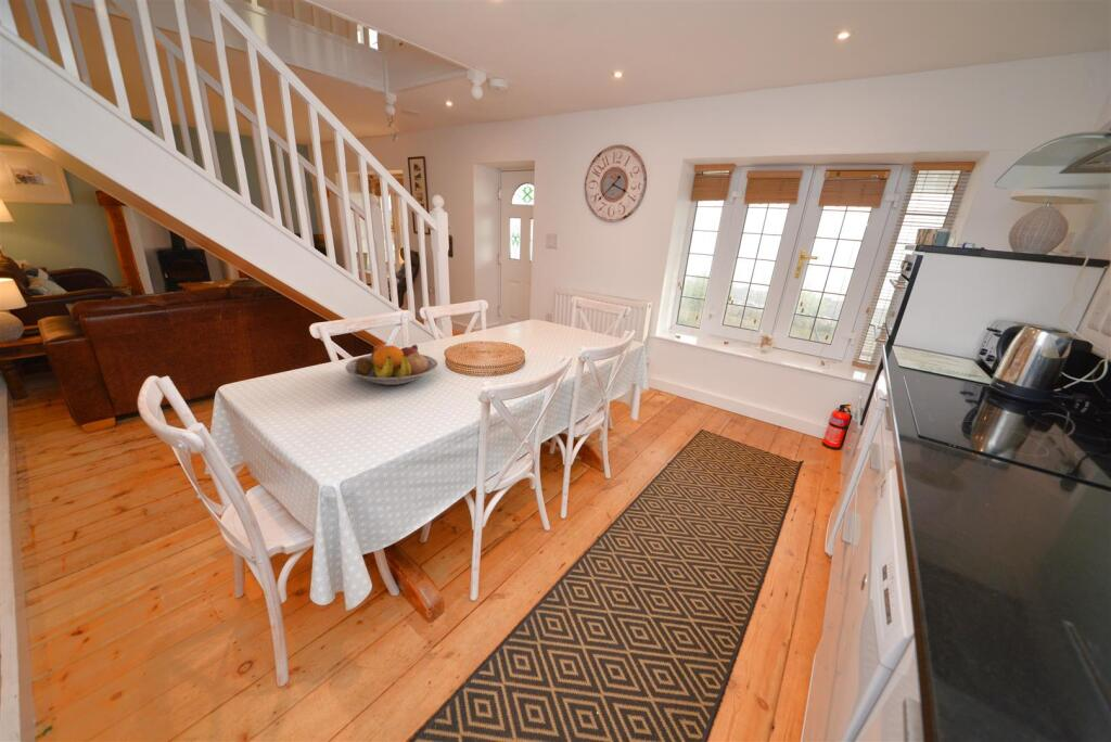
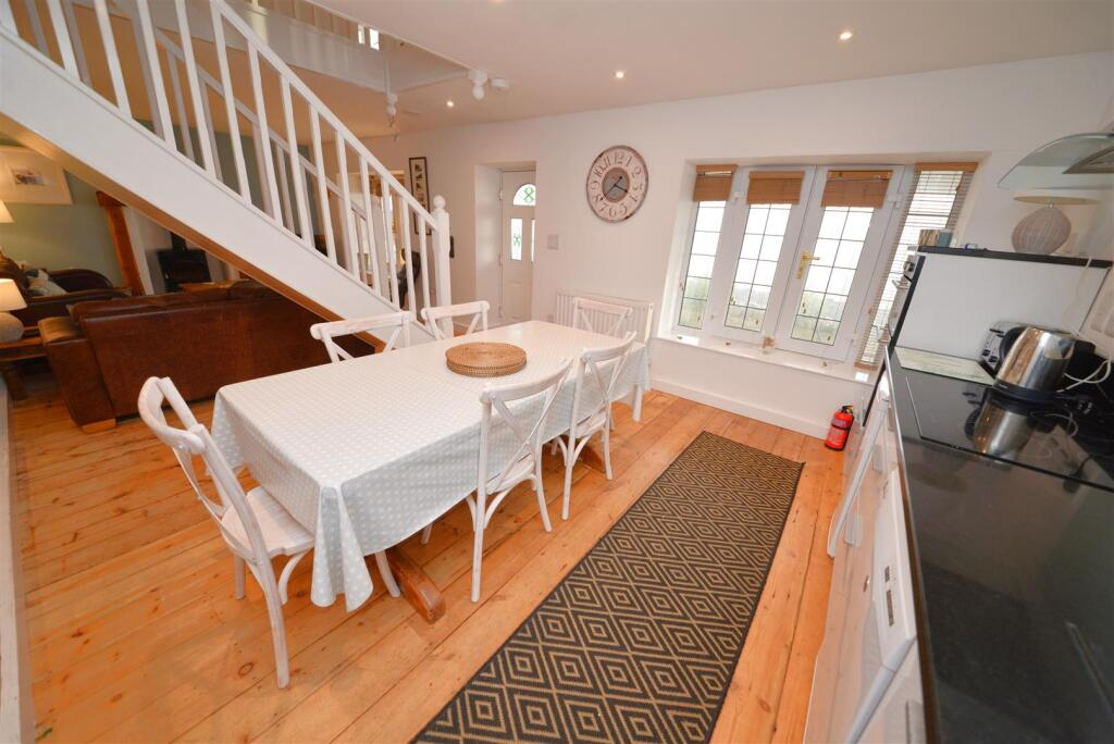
- fruit bowl [344,342,439,386]
